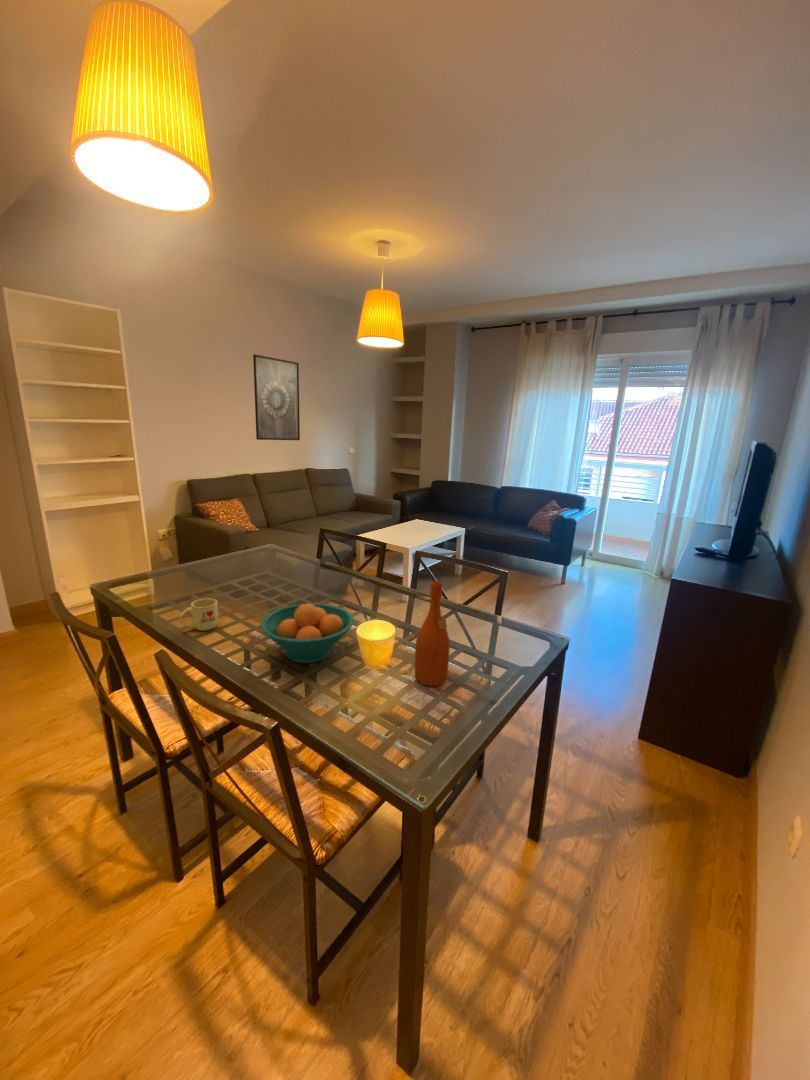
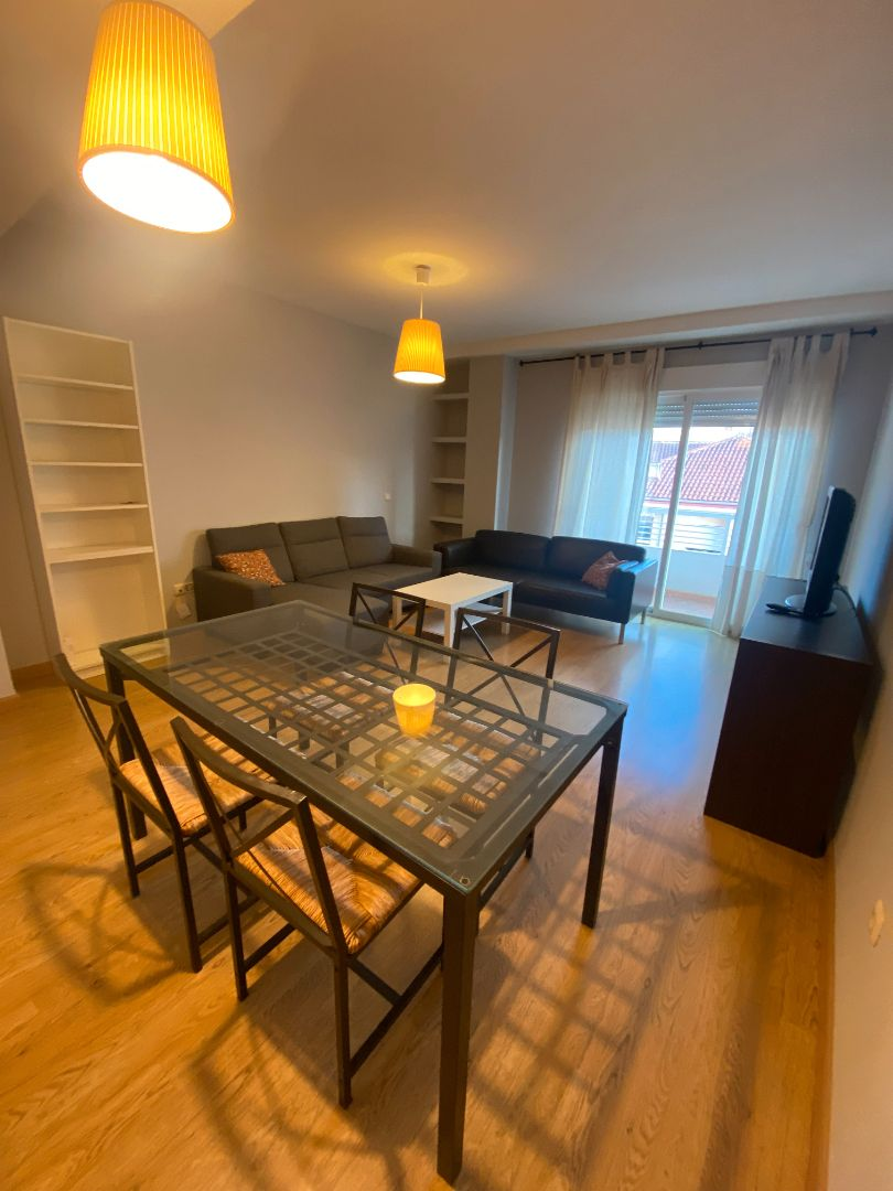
- fruit bowl [259,602,355,664]
- wine bottle [414,580,451,687]
- mug [178,597,219,632]
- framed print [252,353,301,441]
